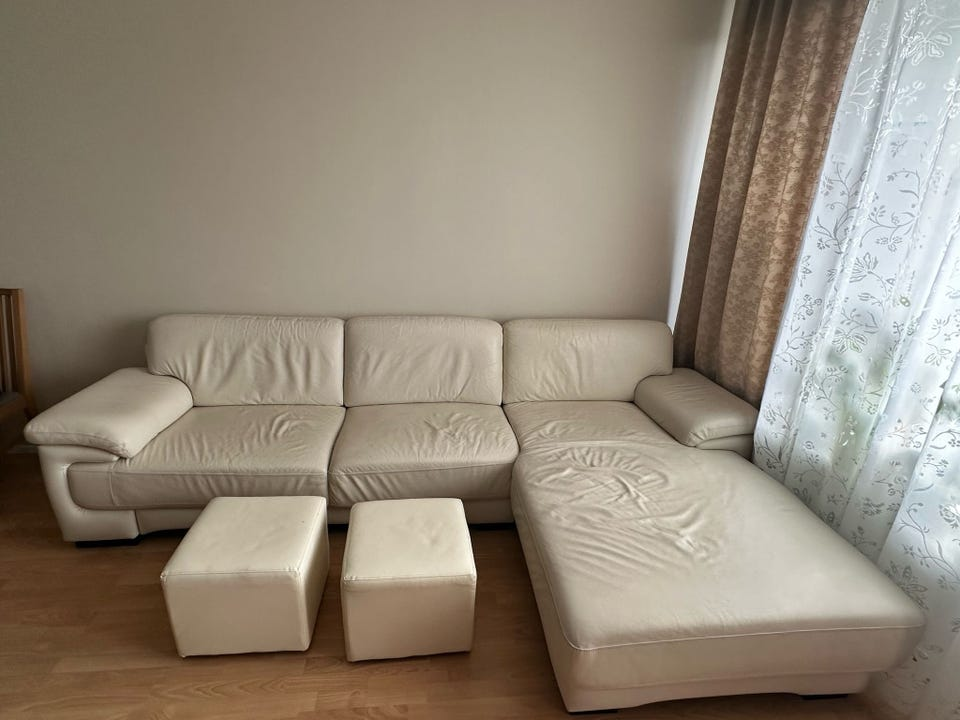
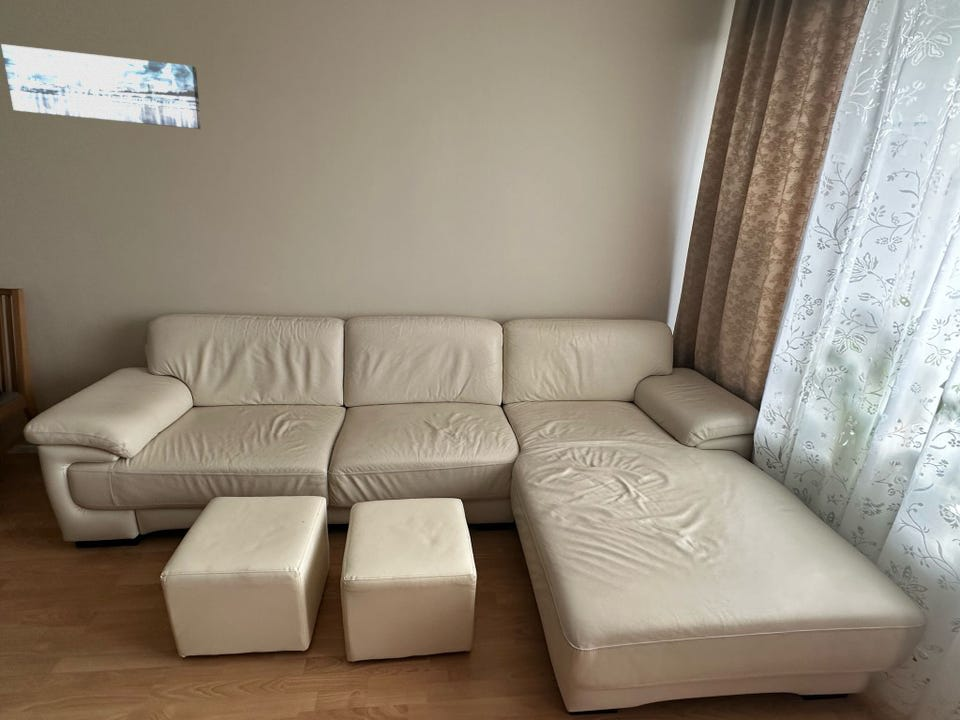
+ wall art [0,43,202,130]
